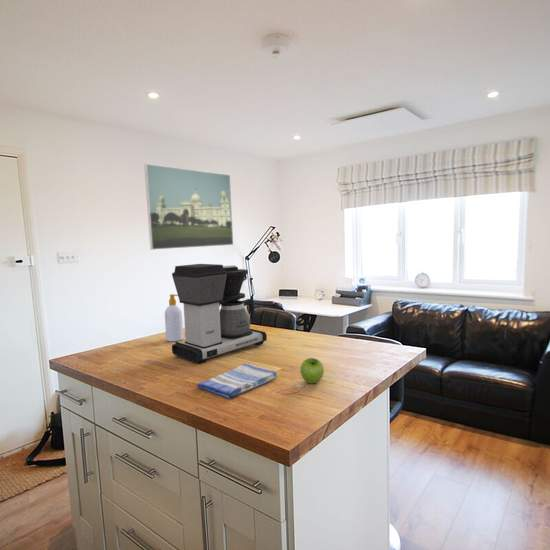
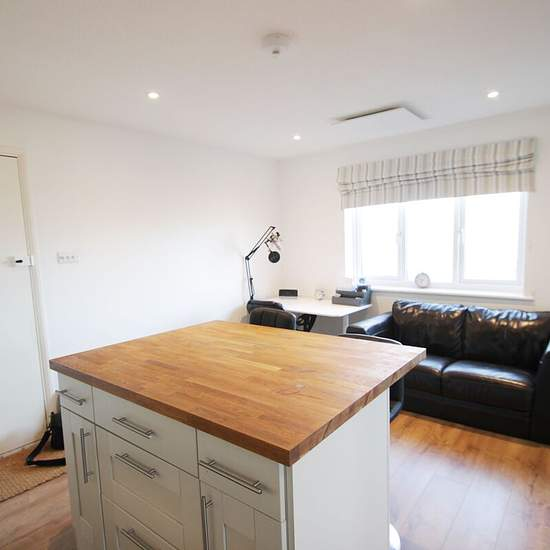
- dish towel [196,363,279,400]
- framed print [143,163,234,251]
- soap bottle [164,293,184,343]
- coffee maker [171,263,268,365]
- fruit [299,357,325,384]
